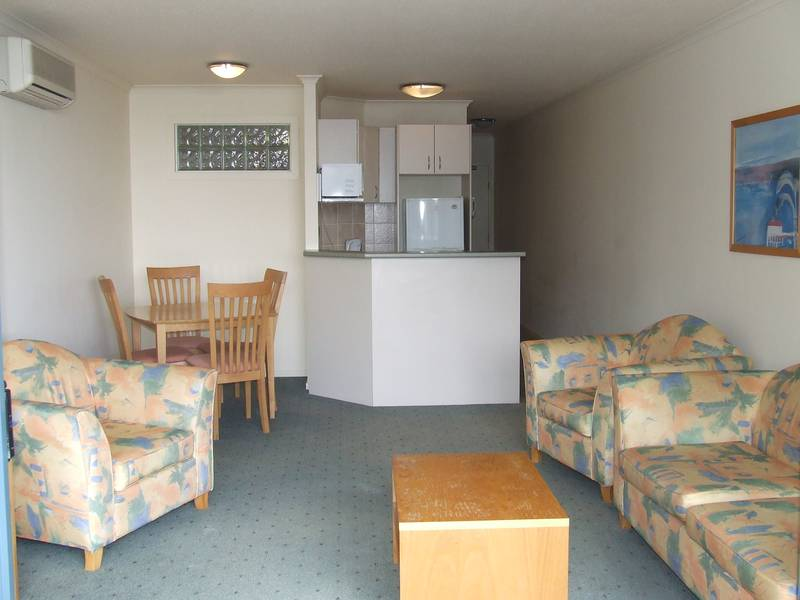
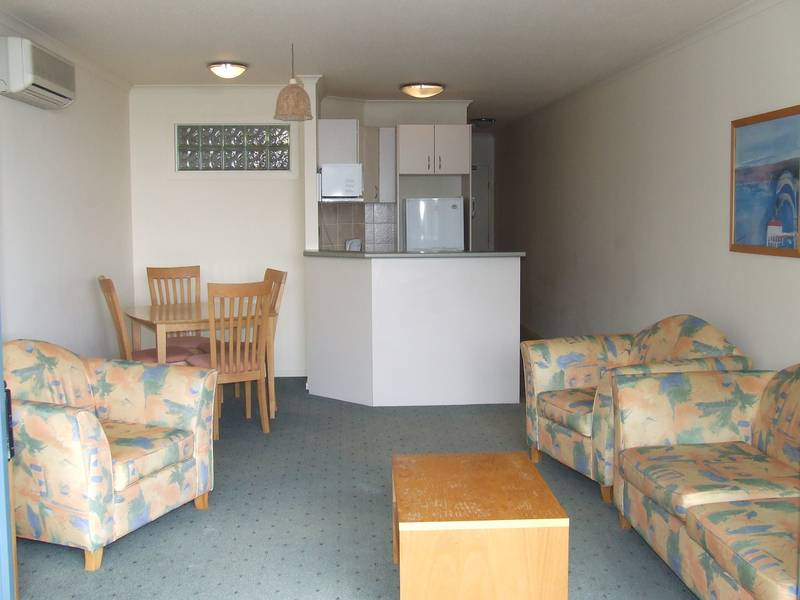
+ pendant lamp [272,43,314,123]
